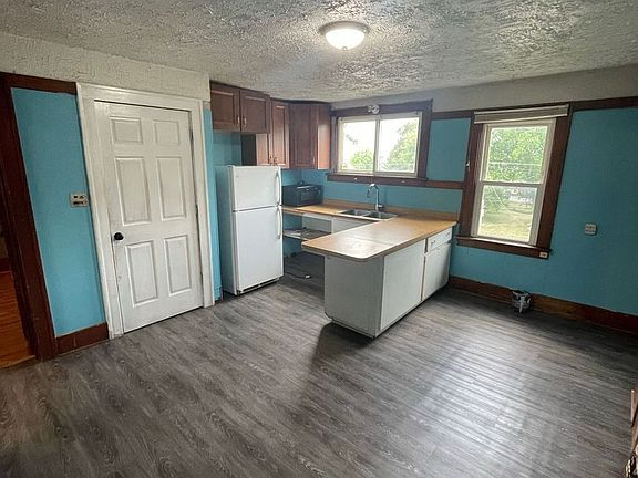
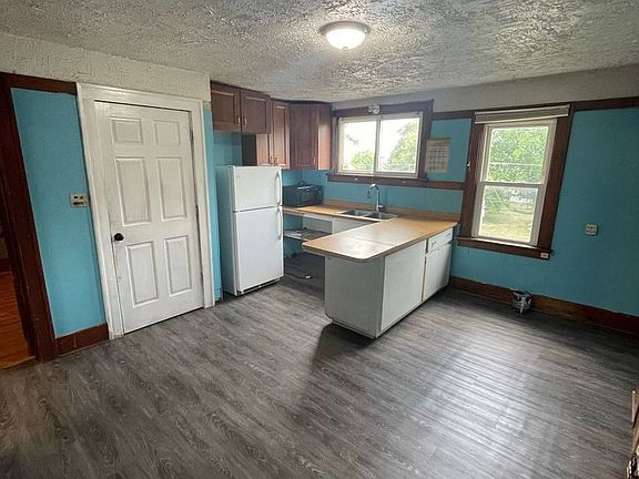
+ calendar [424,130,452,174]
